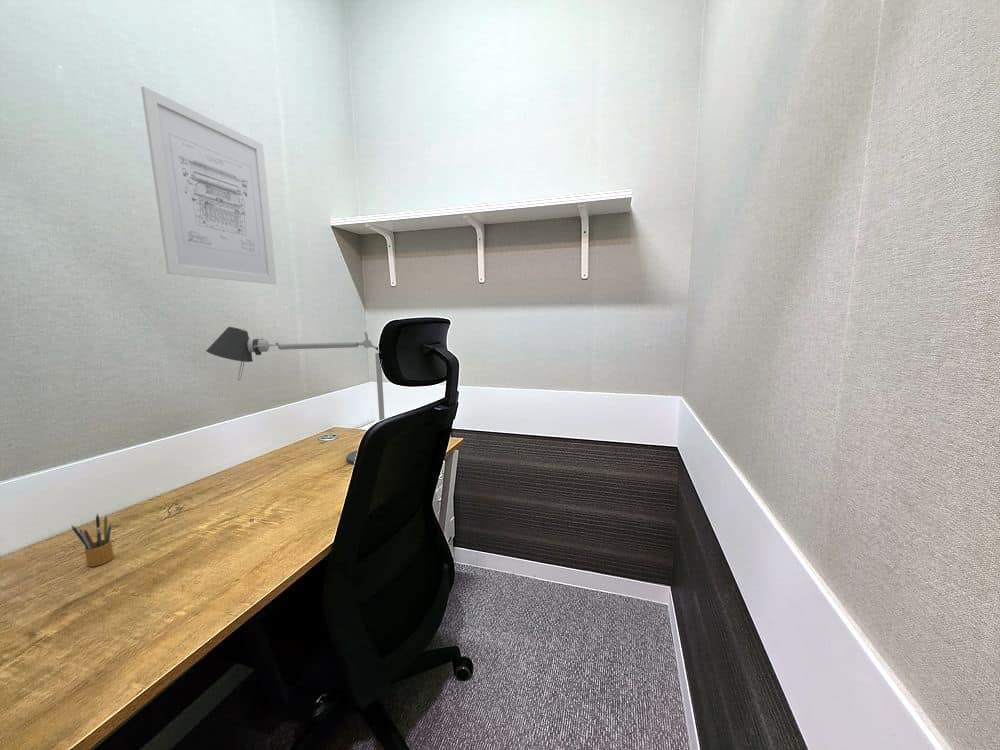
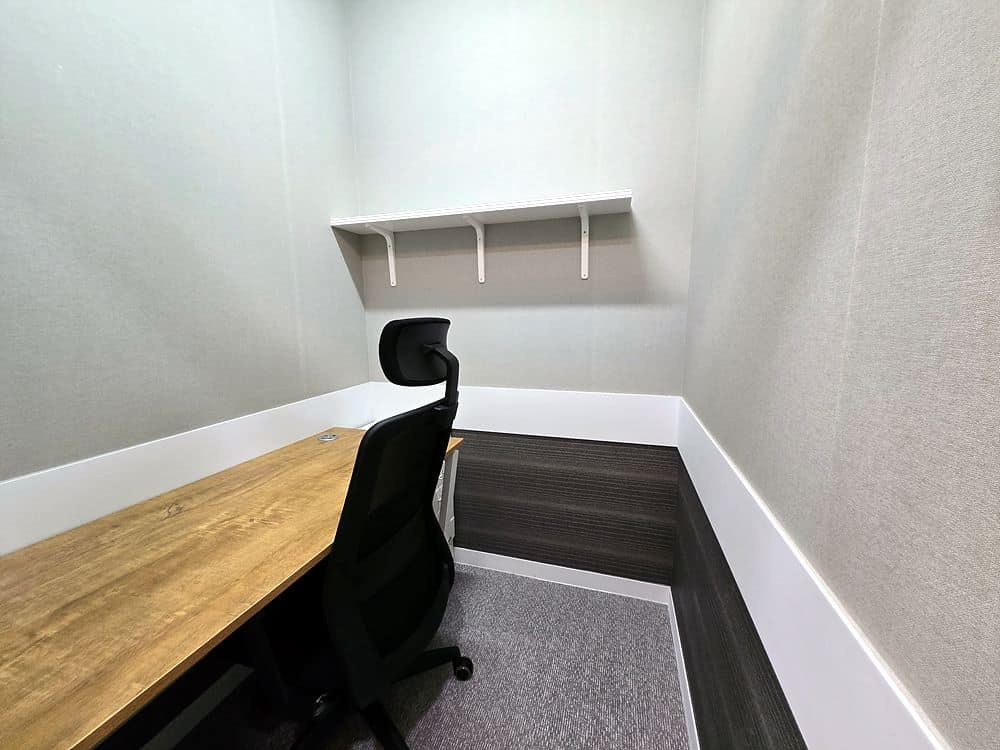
- desk lamp [205,326,393,466]
- pencil box [70,512,115,568]
- wall art [140,85,277,285]
